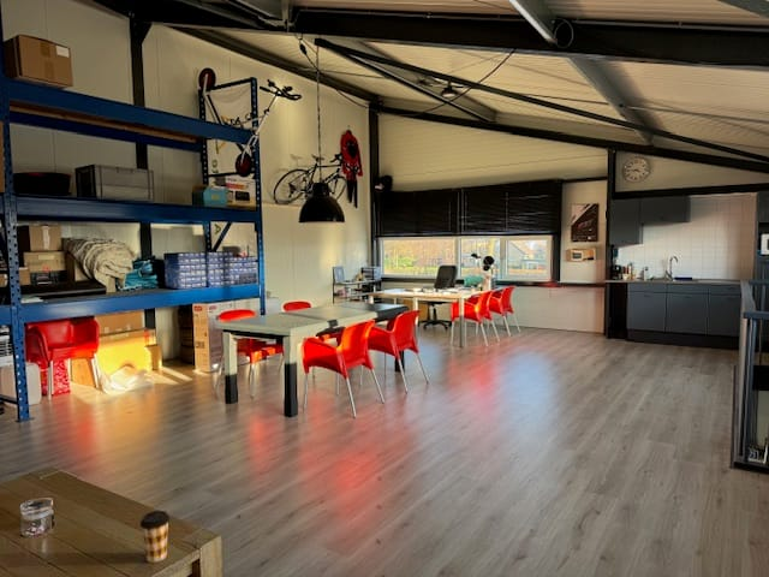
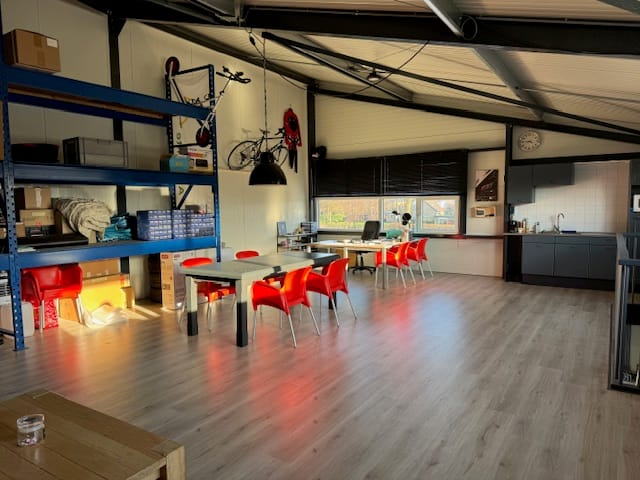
- coffee cup [139,510,171,564]
